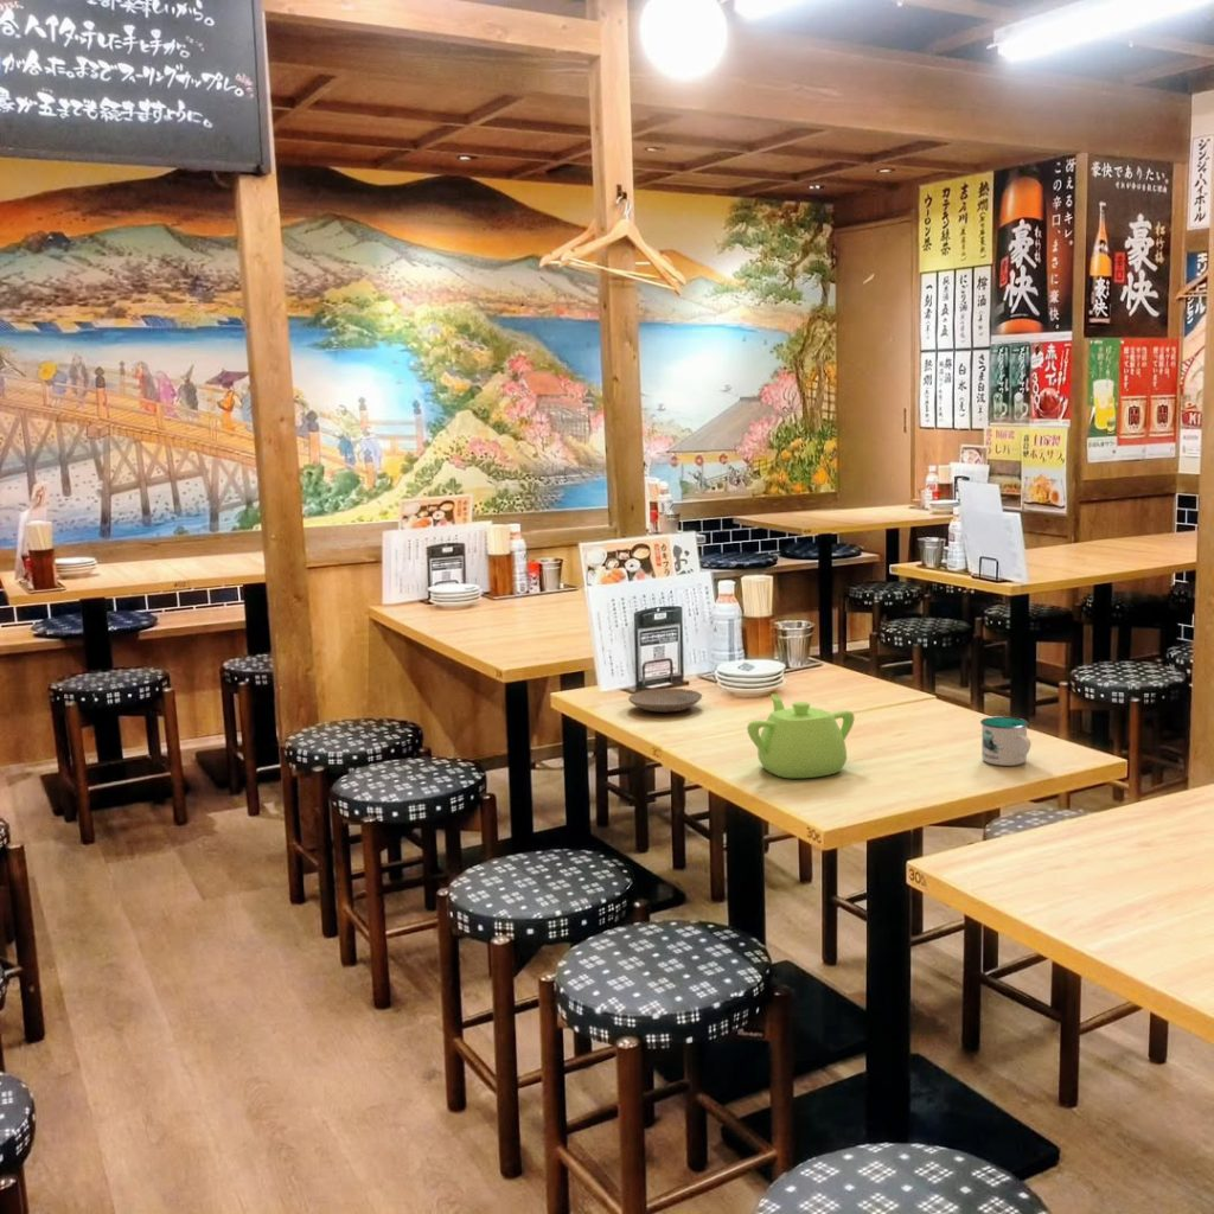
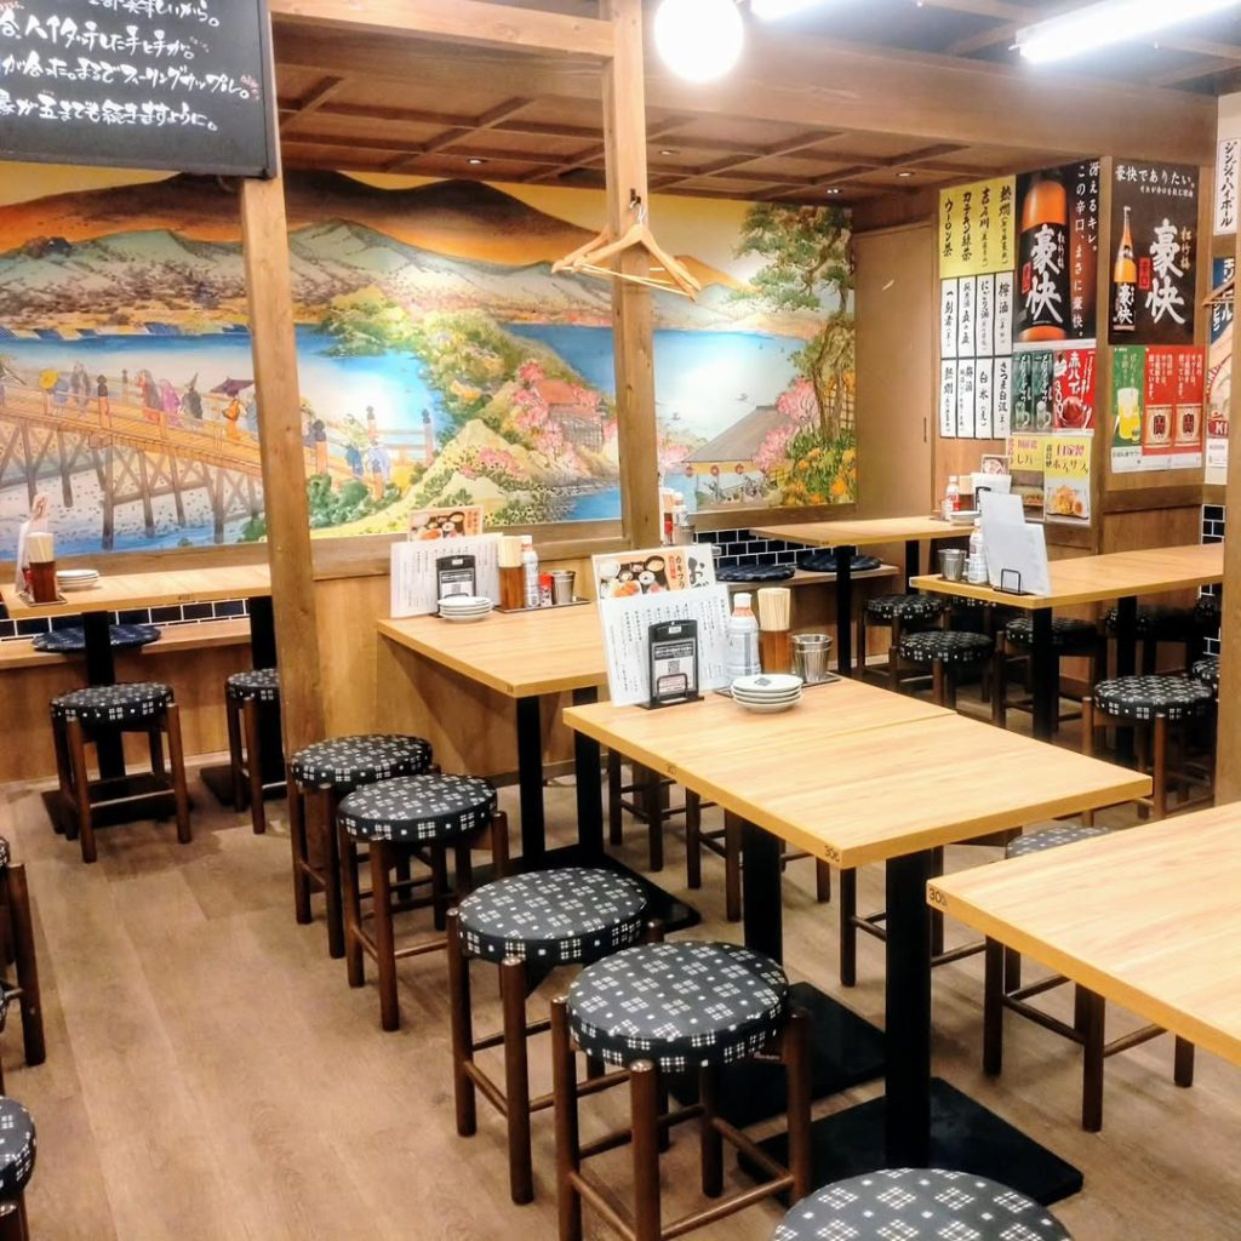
- plate [627,688,703,713]
- mug [979,715,1033,767]
- teapot [746,692,856,779]
